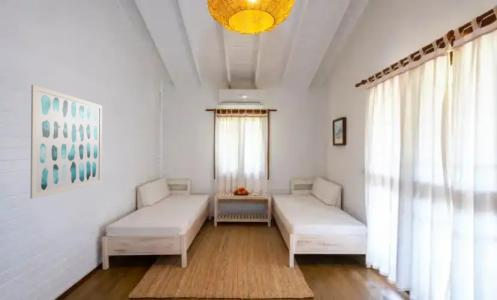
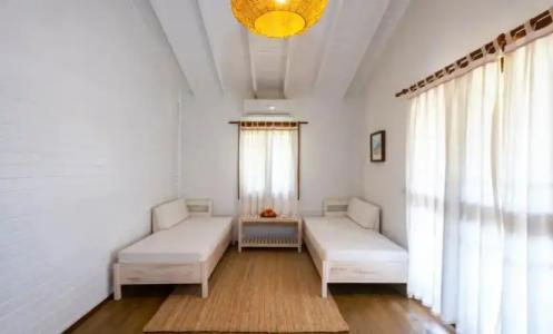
- wall art [29,84,103,200]
